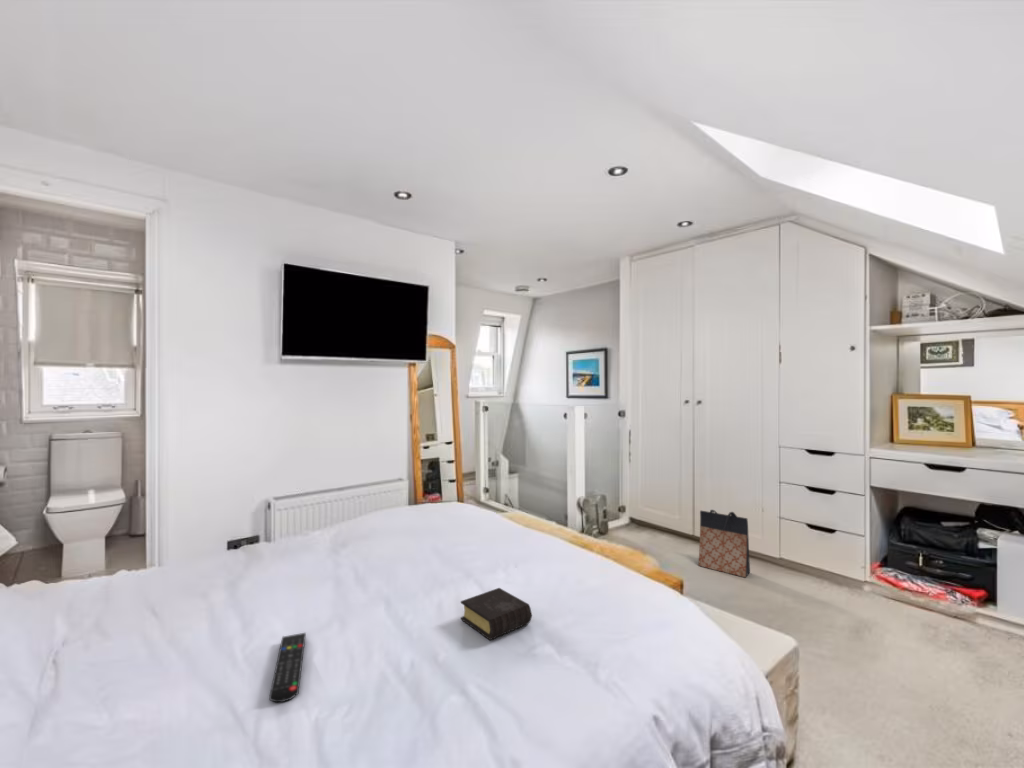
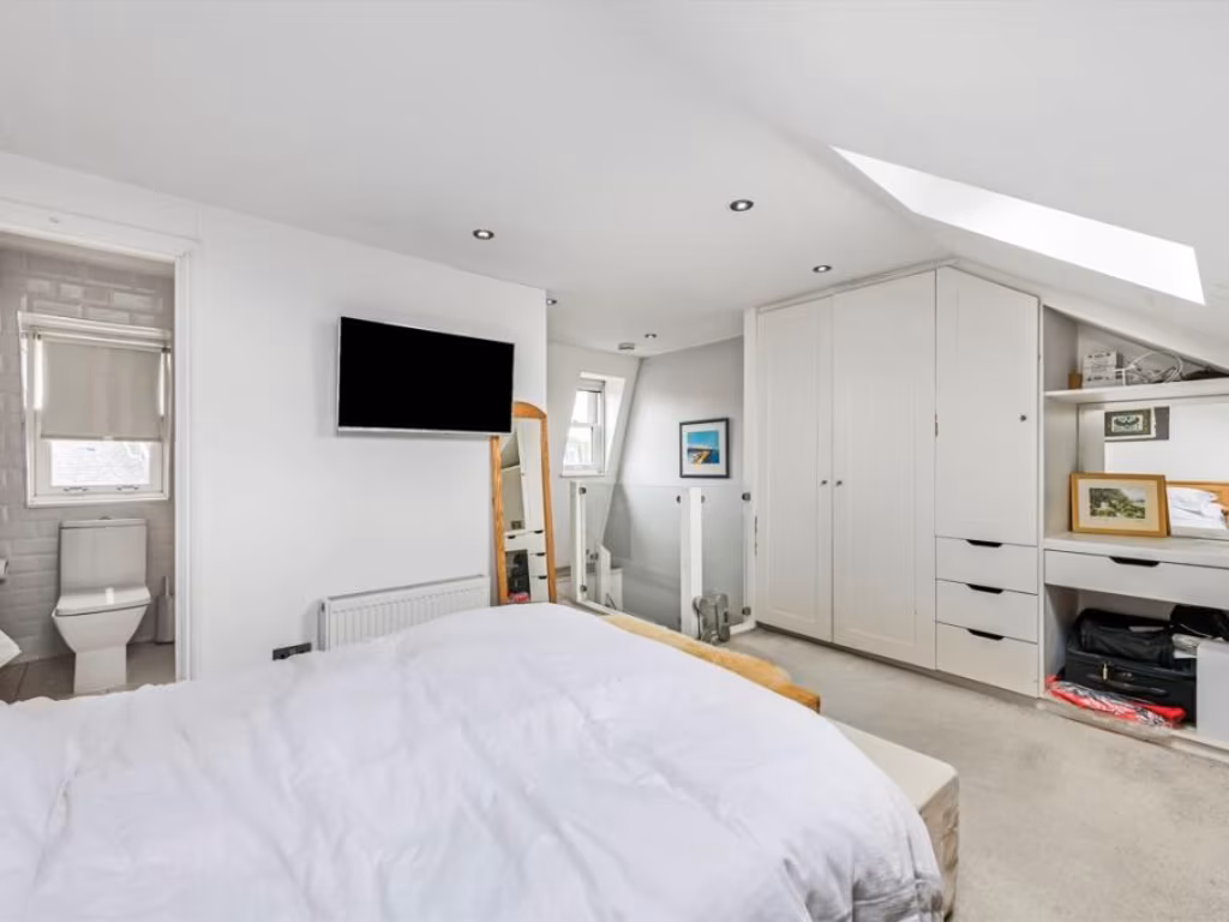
- bag [697,509,751,578]
- remote control [268,632,307,704]
- book [460,587,533,641]
